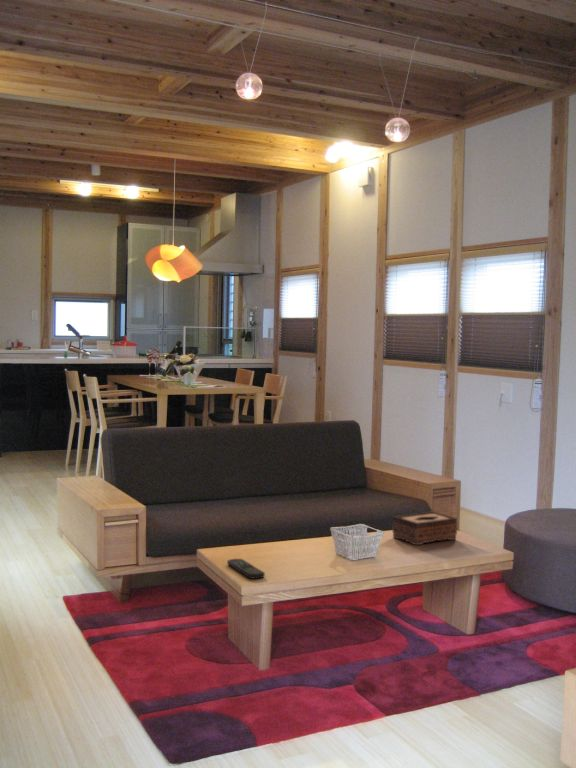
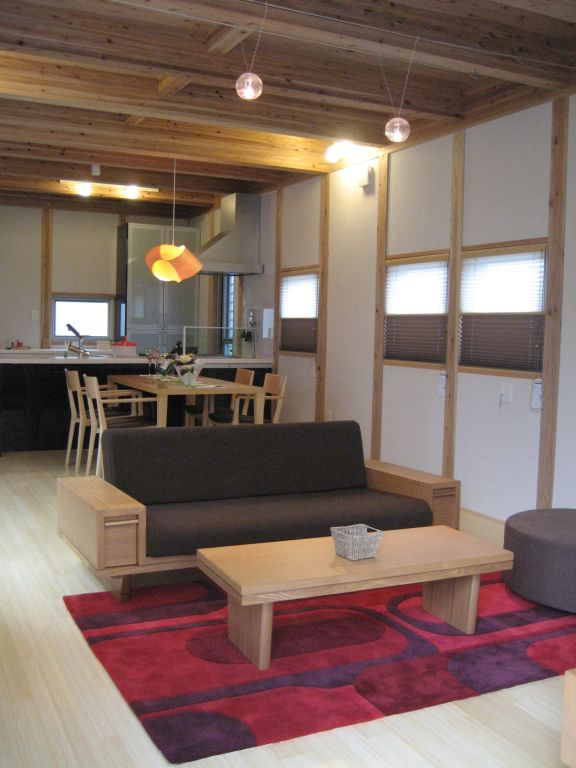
- tissue box [391,511,458,546]
- remote control [226,558,266,580]
